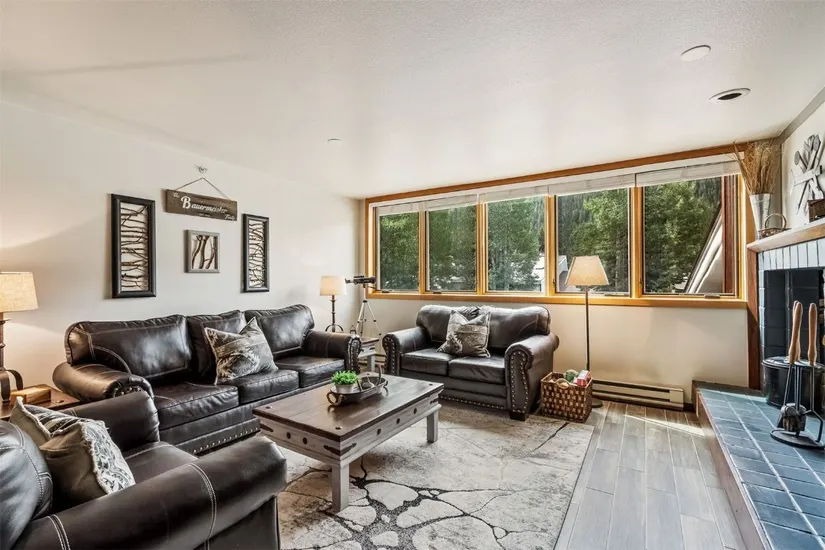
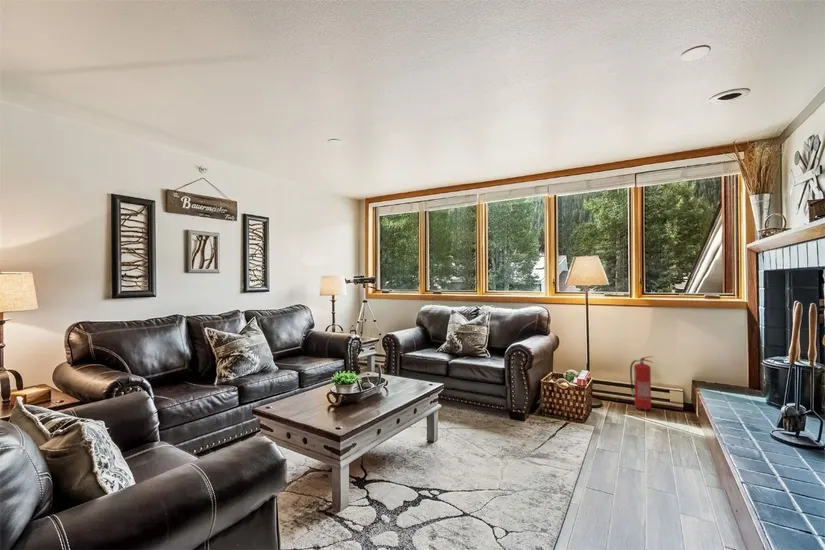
+ fire extinguisher [629,355,654,412]
